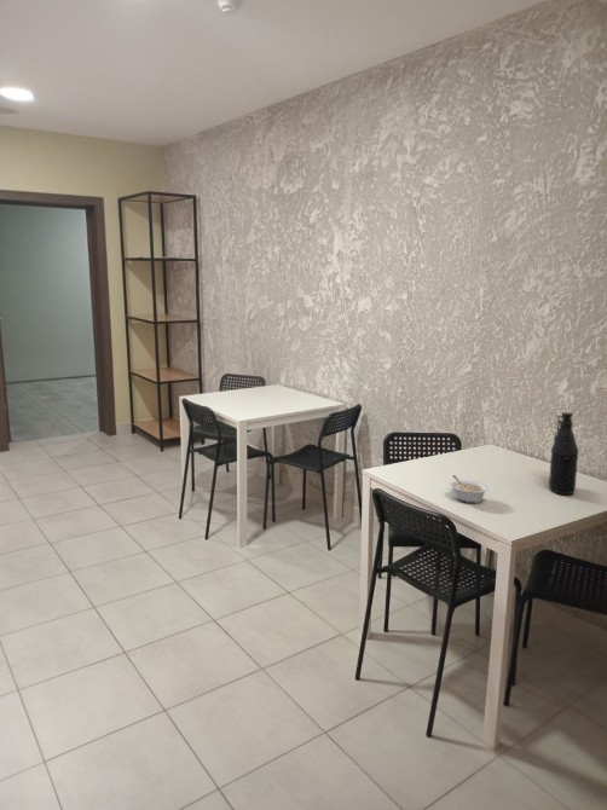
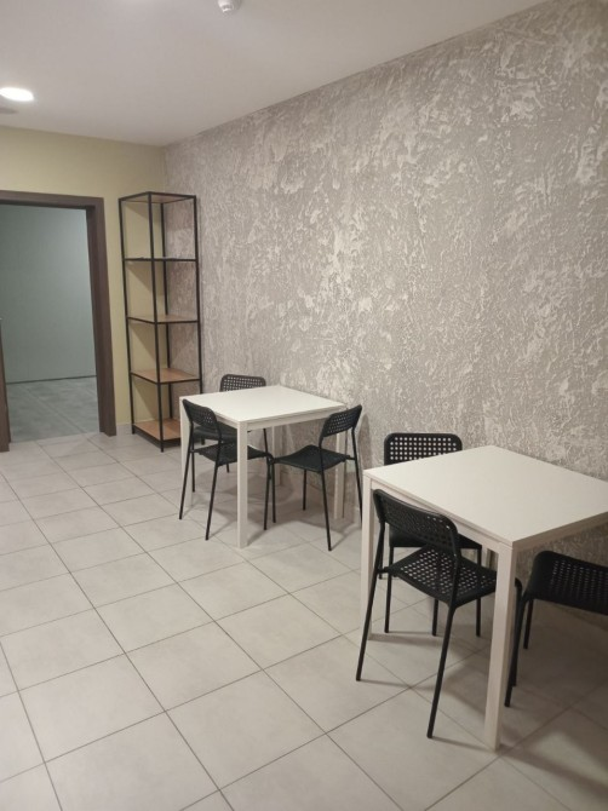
- legume [447,474,490,504]
- bottle [548,411,579,496]
